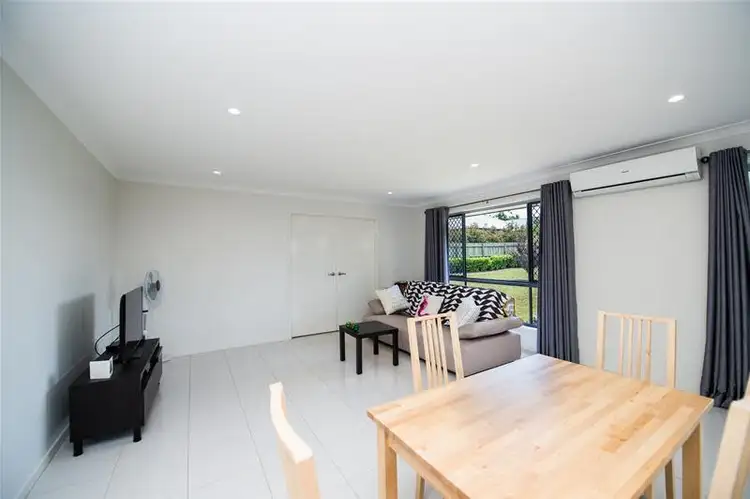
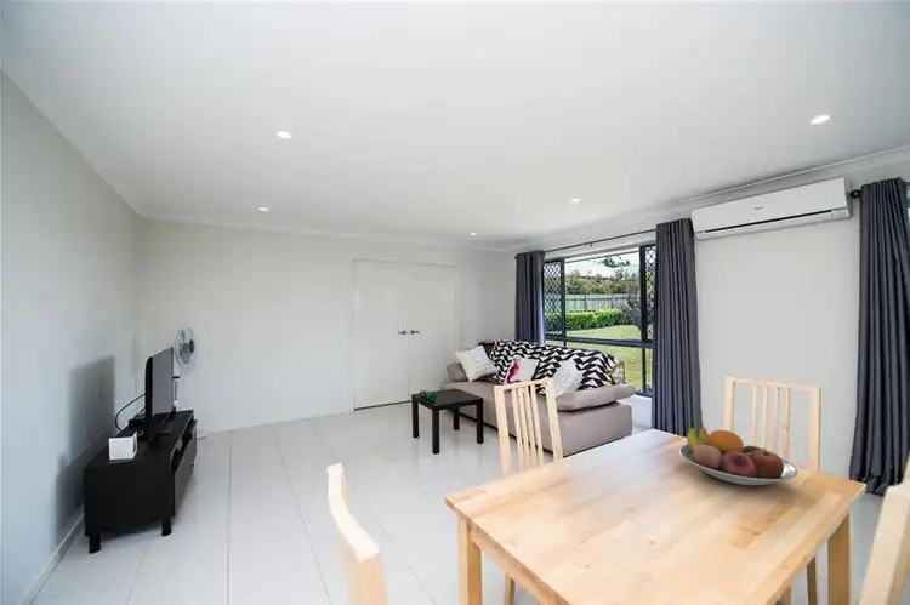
+ fruit bowl [678,426,798,487]
